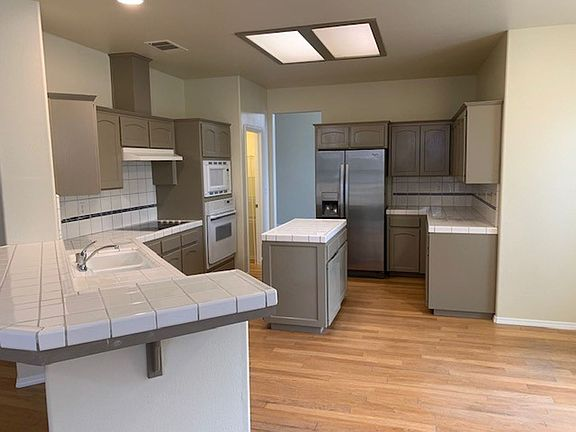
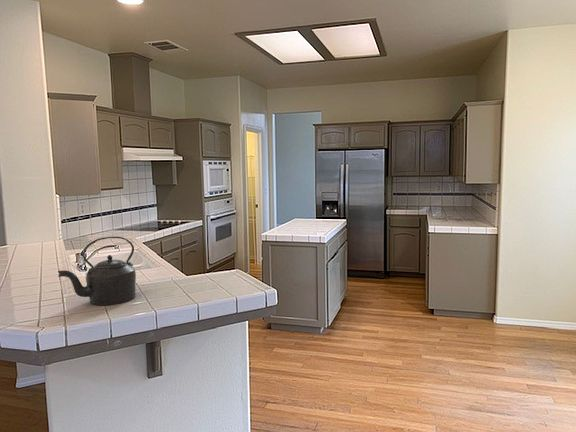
+ kettle [57,235,137,306]
